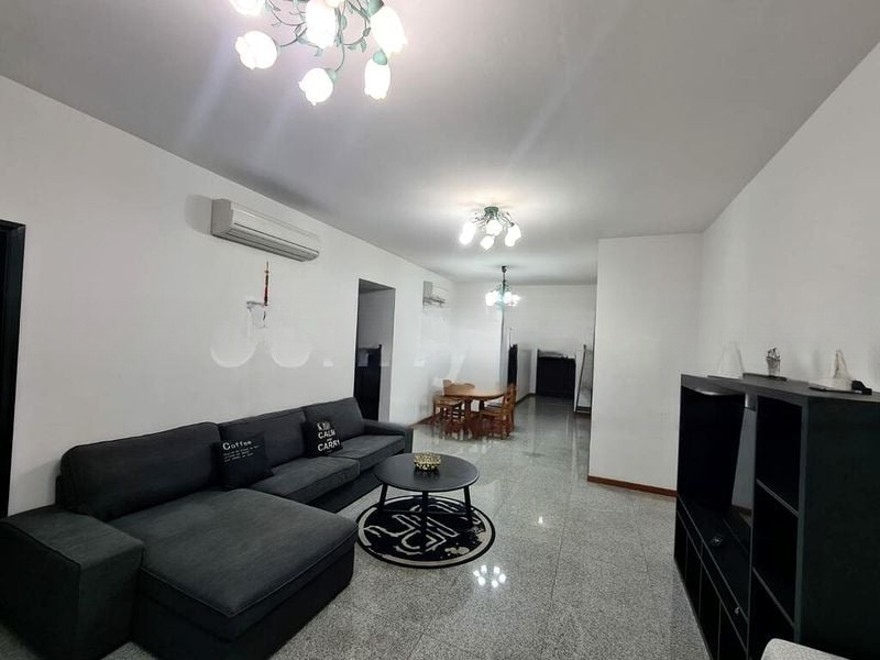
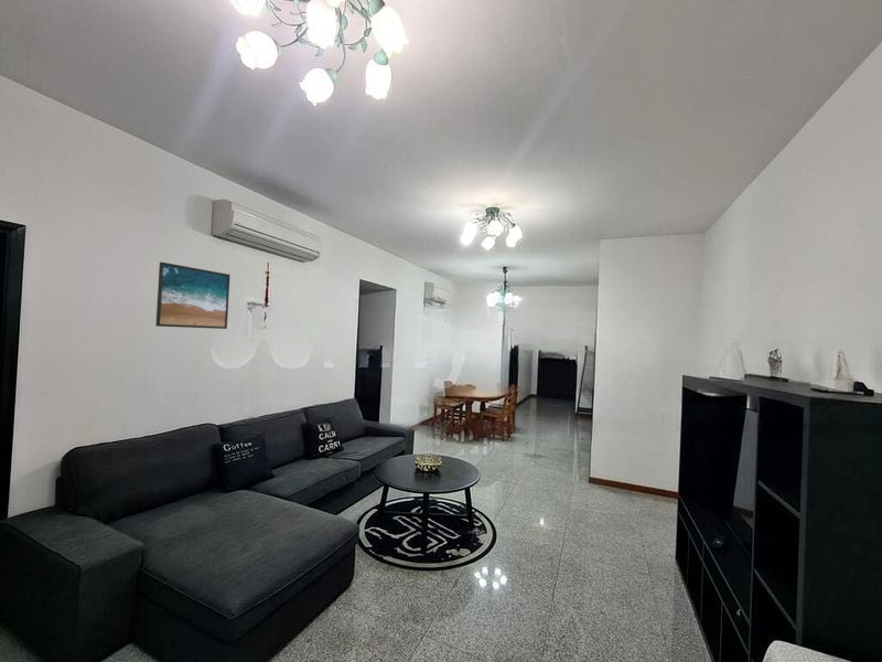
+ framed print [154,261,232,330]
